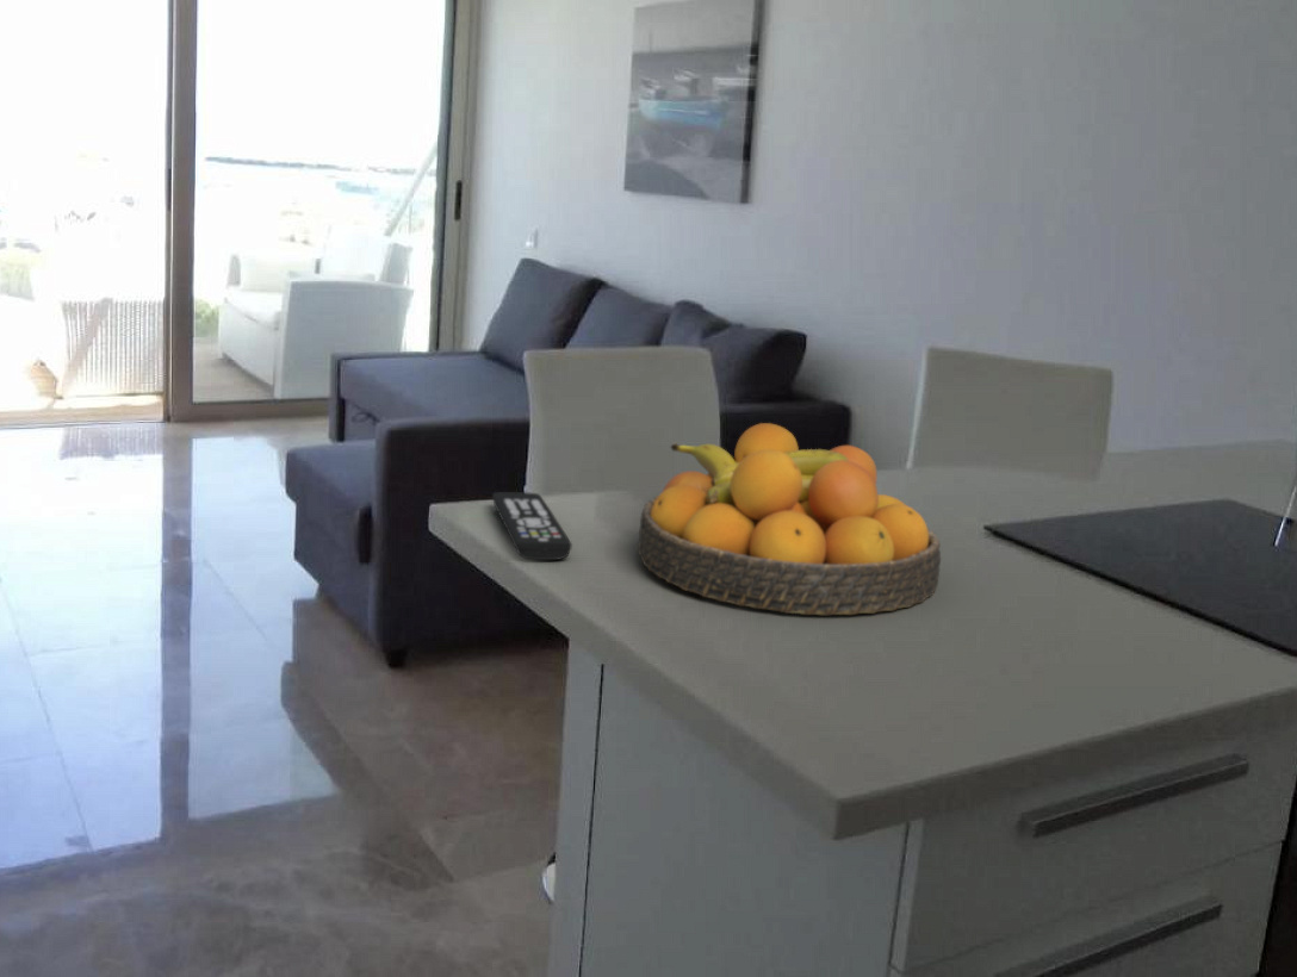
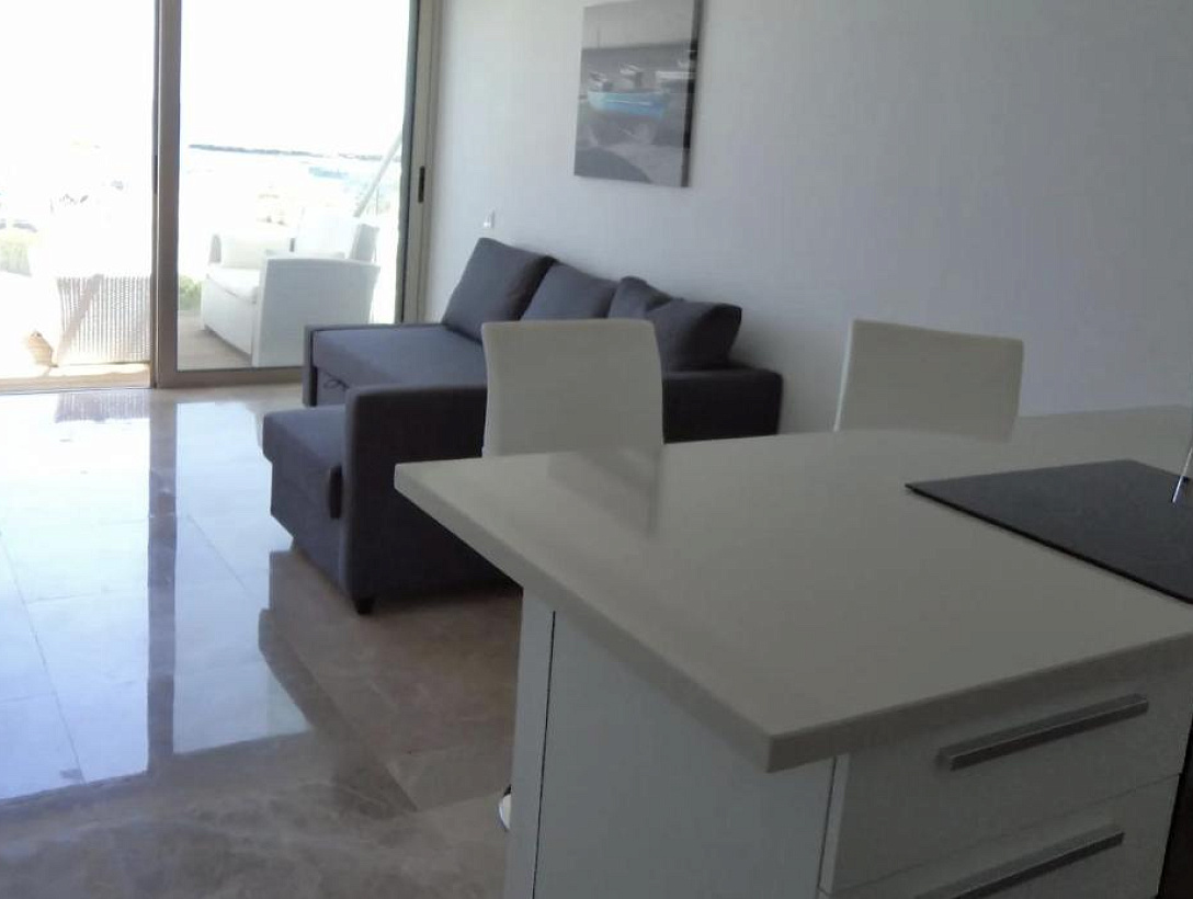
- remote control [491,491,573,561]
- fruit bowl [637,422,942,617]
